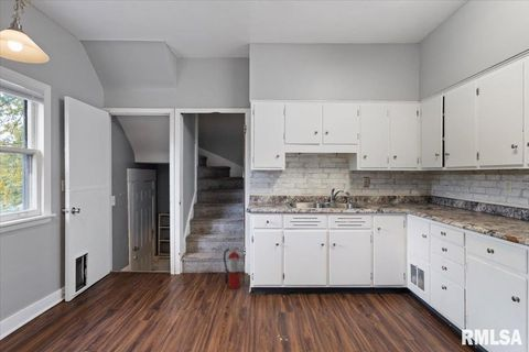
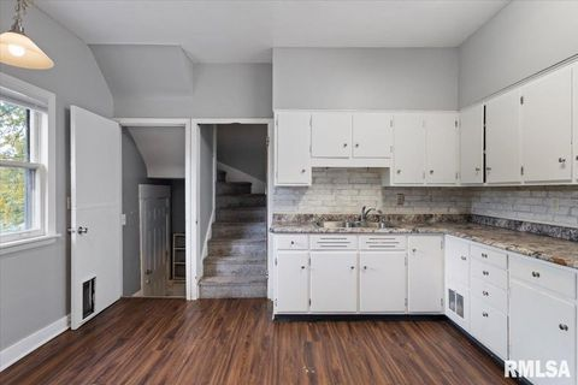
- fire extinguisher [223,244,245,290]
